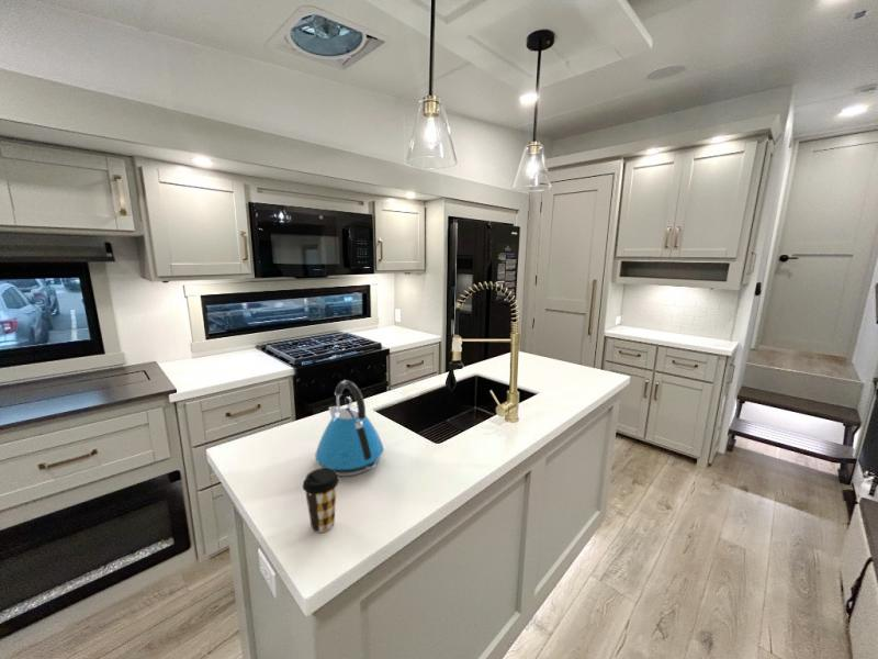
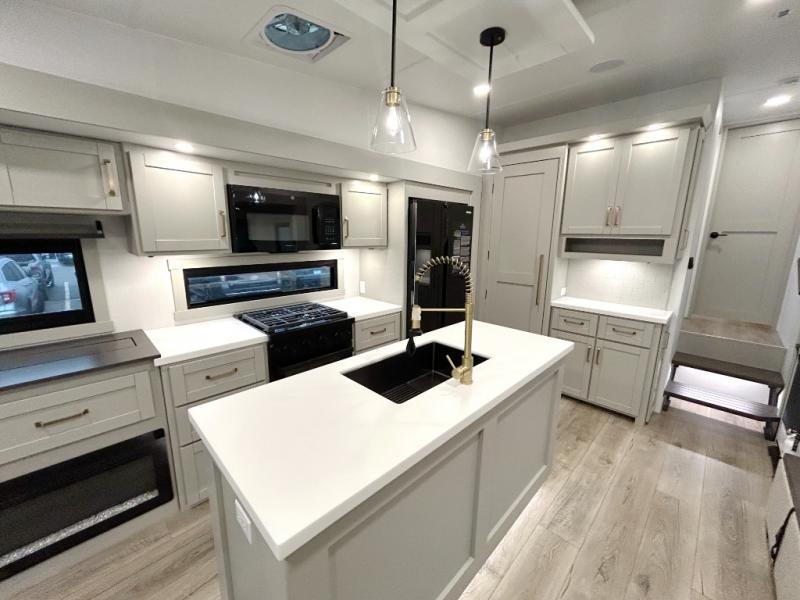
- coffee cup [302,467,340,534]
- kettle [314,379,384,477]
